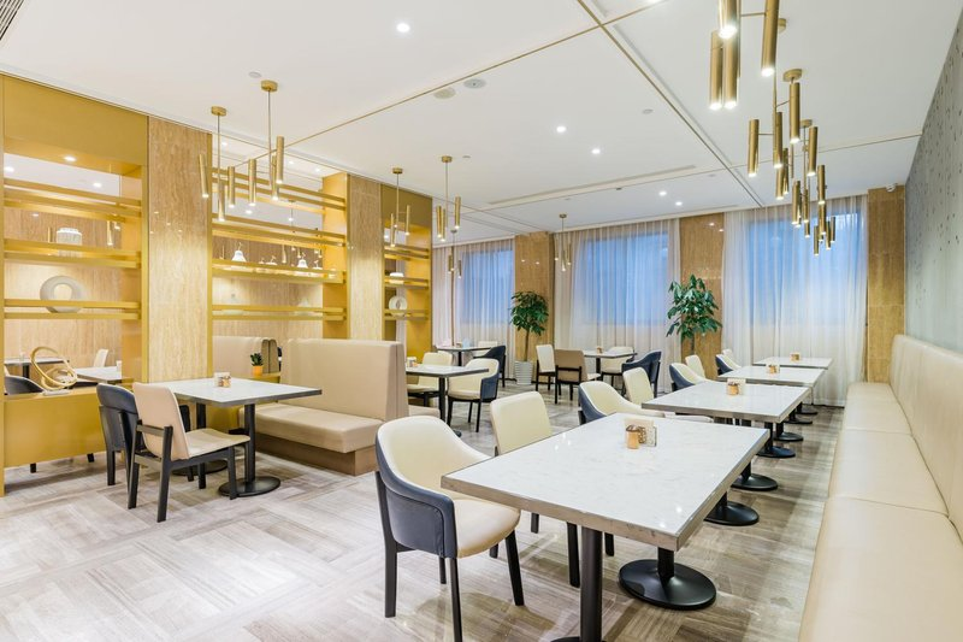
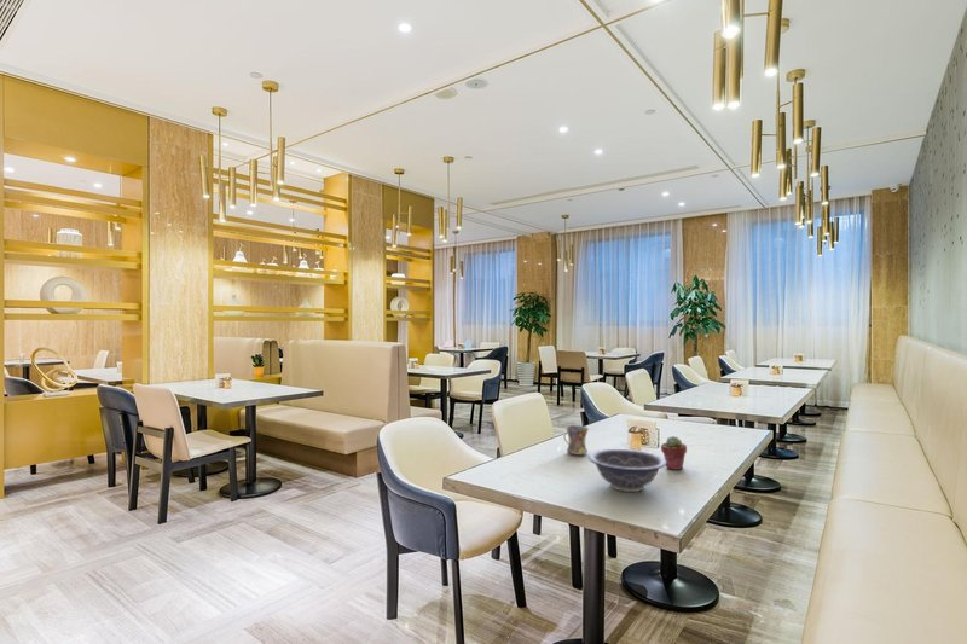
+ decorative bowl [587,448,666,493]
+ potted succulent [660,435,688,471]
+ mug [563,424,590,456]
